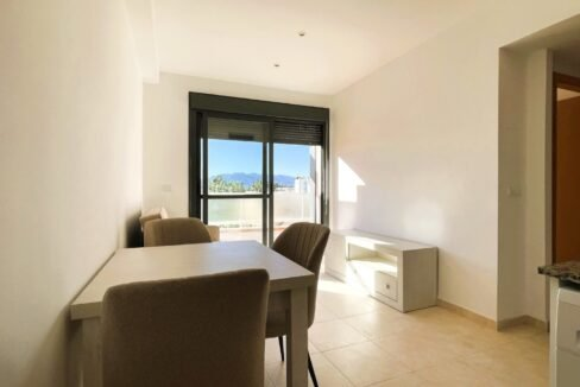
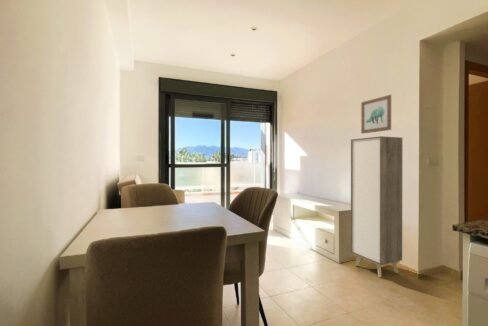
+ wall art [360,94,392,135]
+ cabinet [350,135,404,279]
